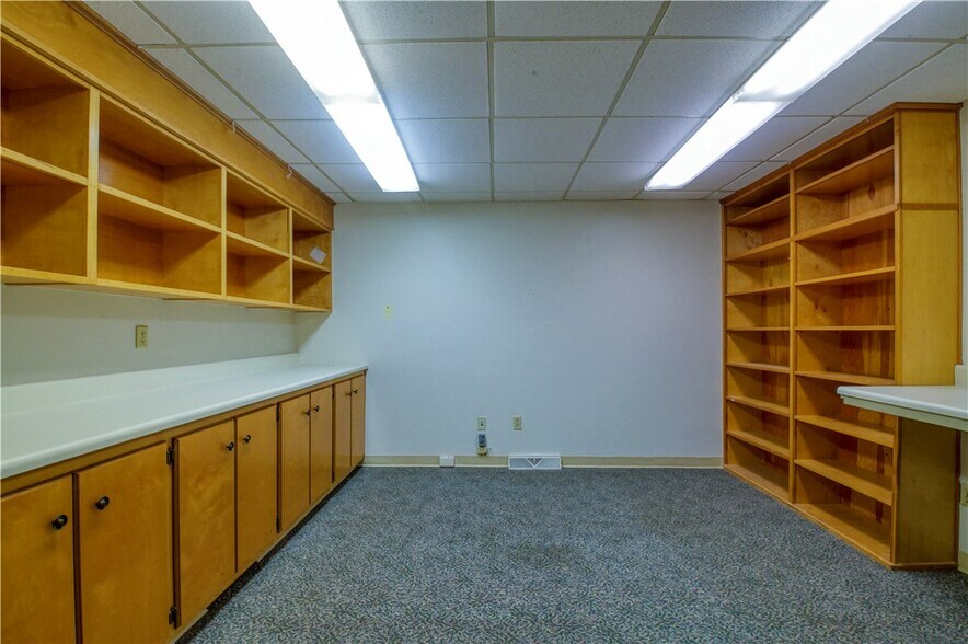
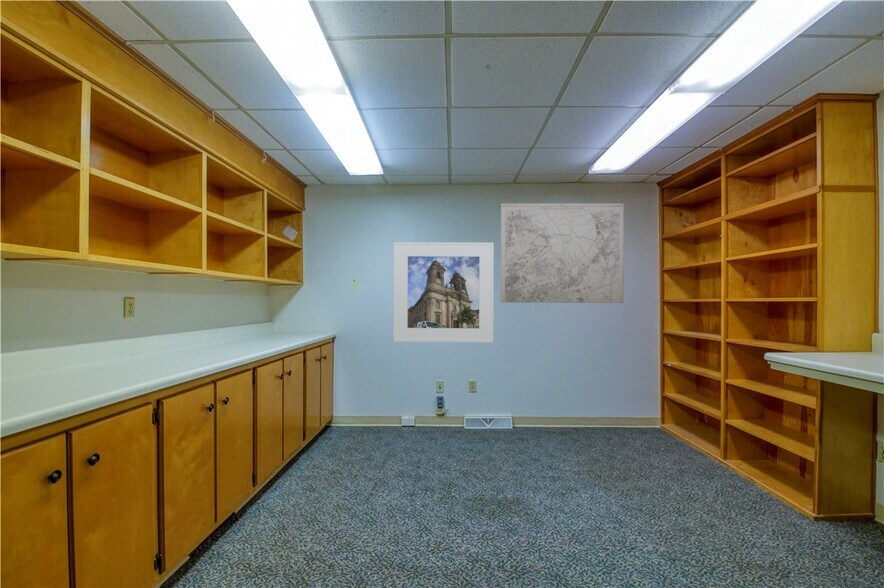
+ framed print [392,241,495,344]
+ map [500,202,625,304]
